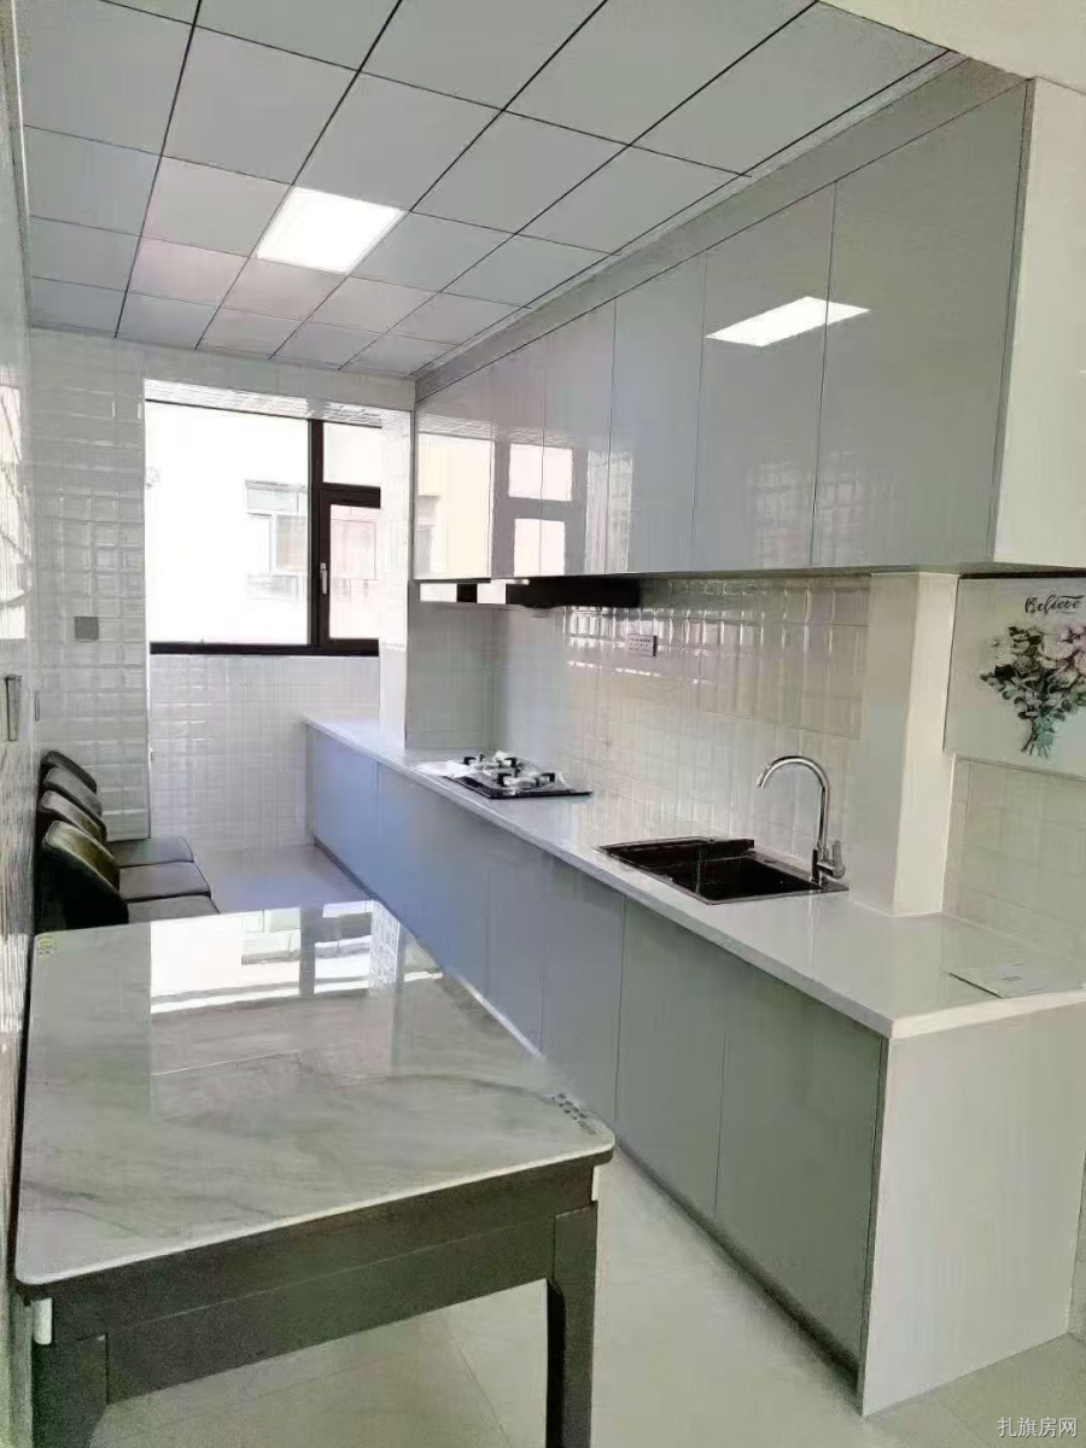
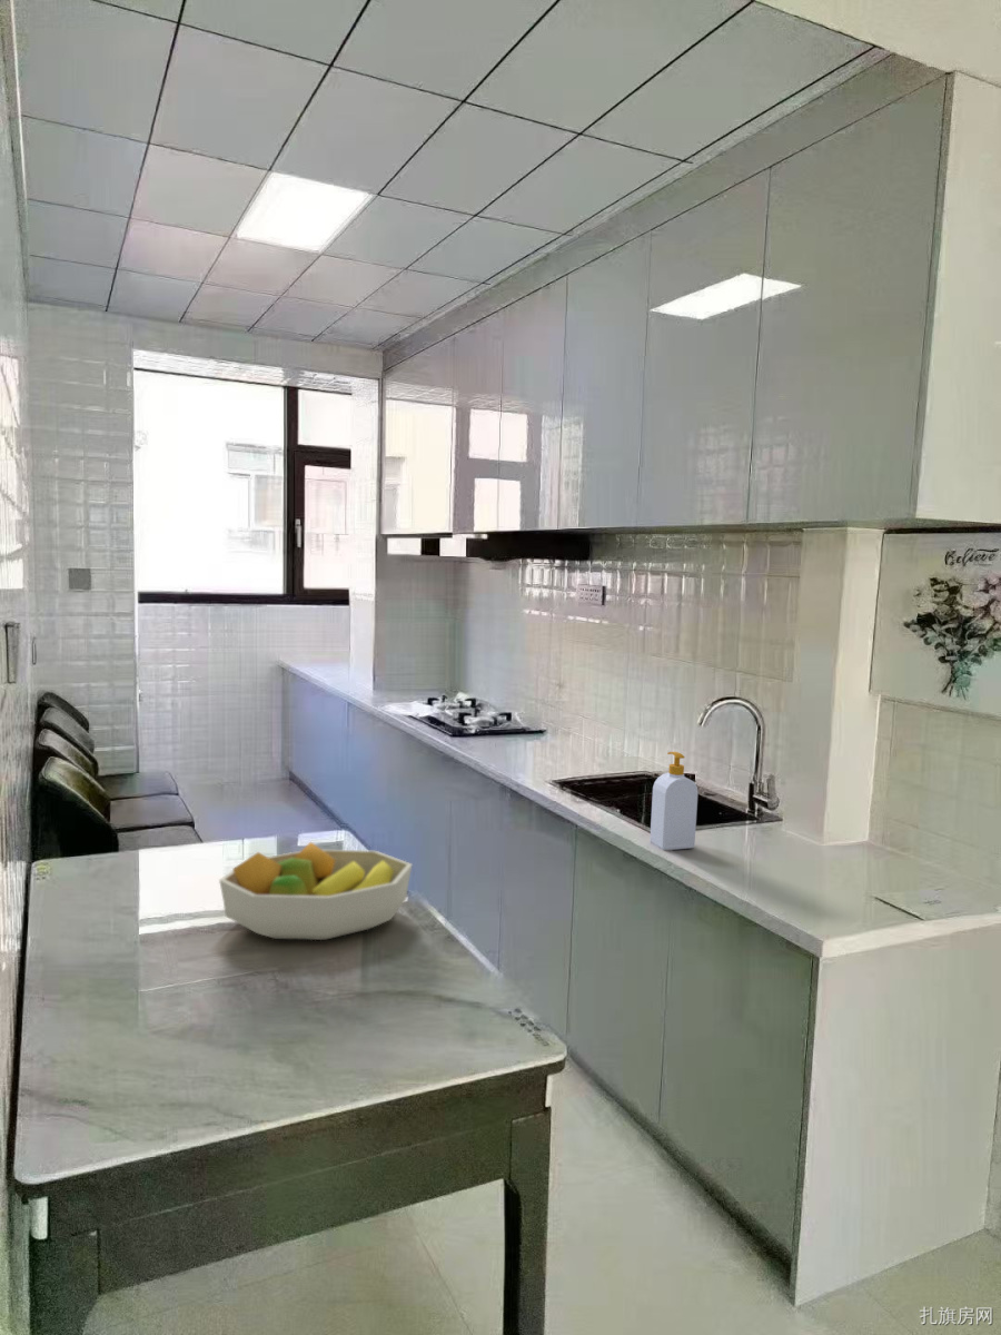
+ fruit bowl [218,841,413,941]
+ soap bottle [648,751,698,851]
